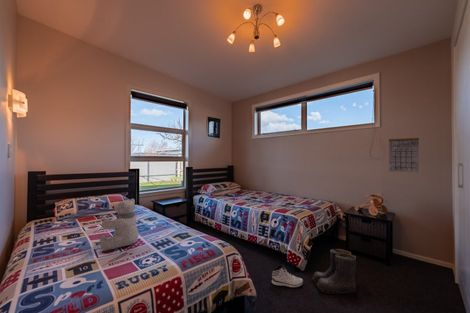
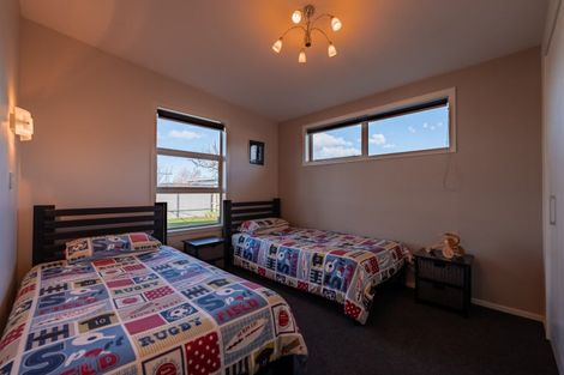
- sneaker [271,263,304,289]
- boots [311,248,357,295]
- teddy bear [99,198,140,252]
- calendar [388,134,420,174]
